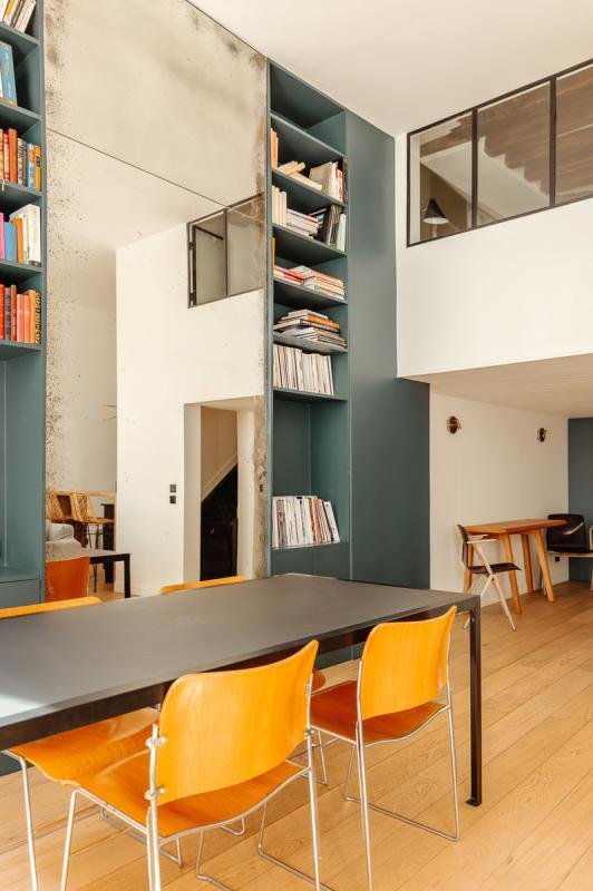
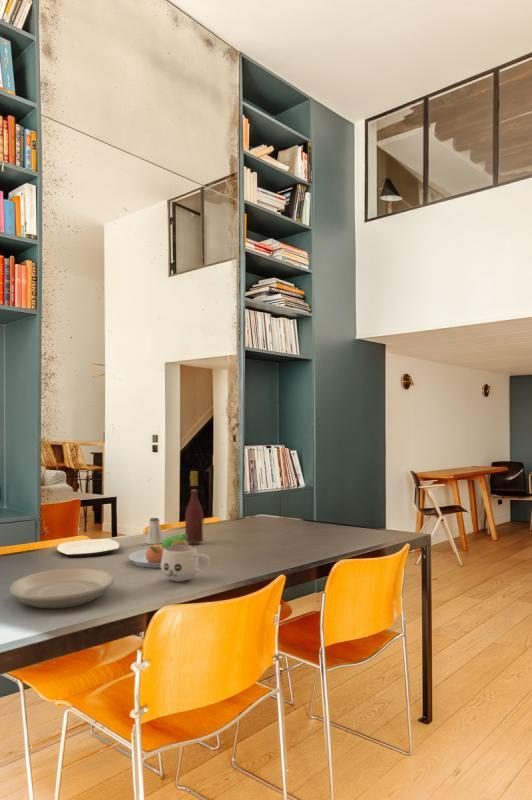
+ mug [160,544,211,583]
+ saltshaker [145,517,164,545]
+ fruit bowl [128,533,189,569]
+ wine bottle [184,470,205,544]
+ plate [56,538,120,558]
+ plate [8,567,116,609]
